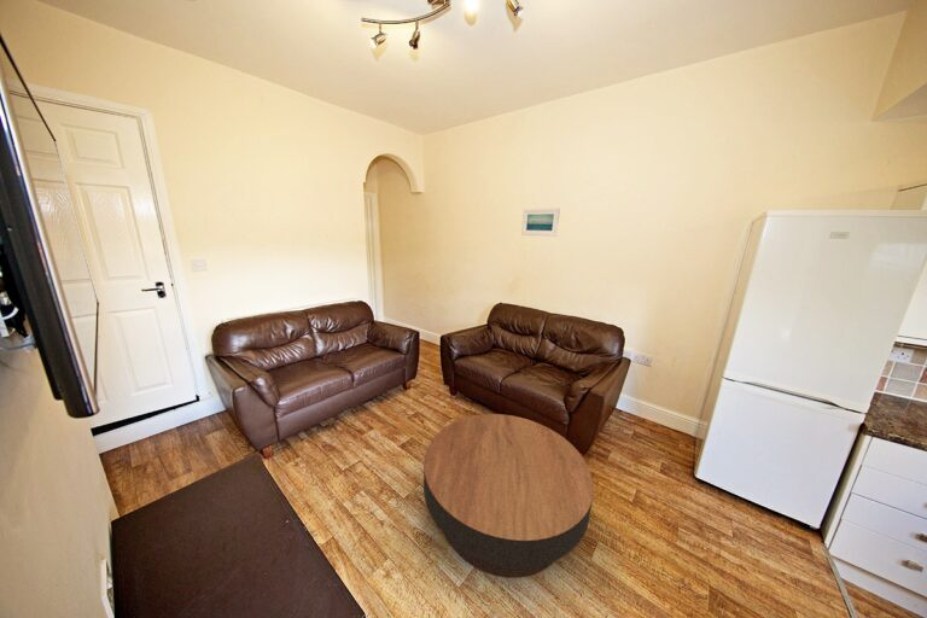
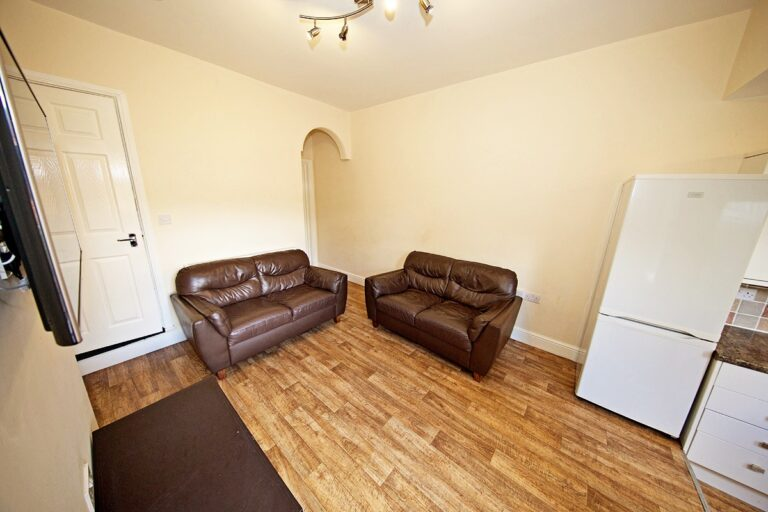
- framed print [520,208,561,238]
- coffee table [422,413,595,579]
